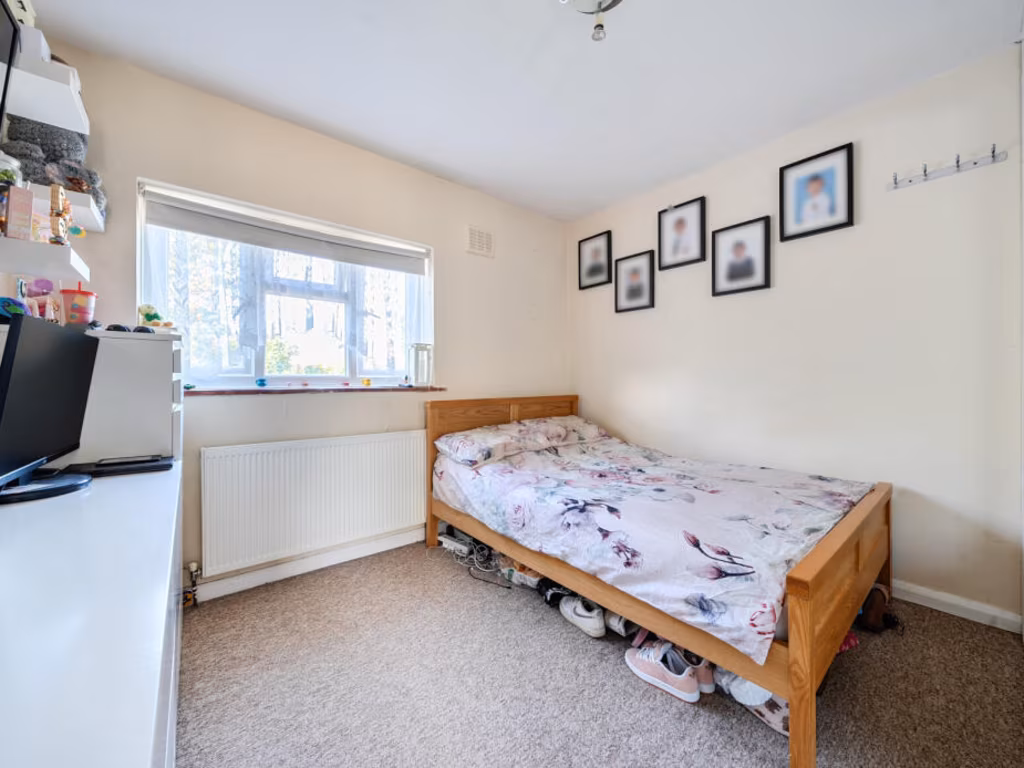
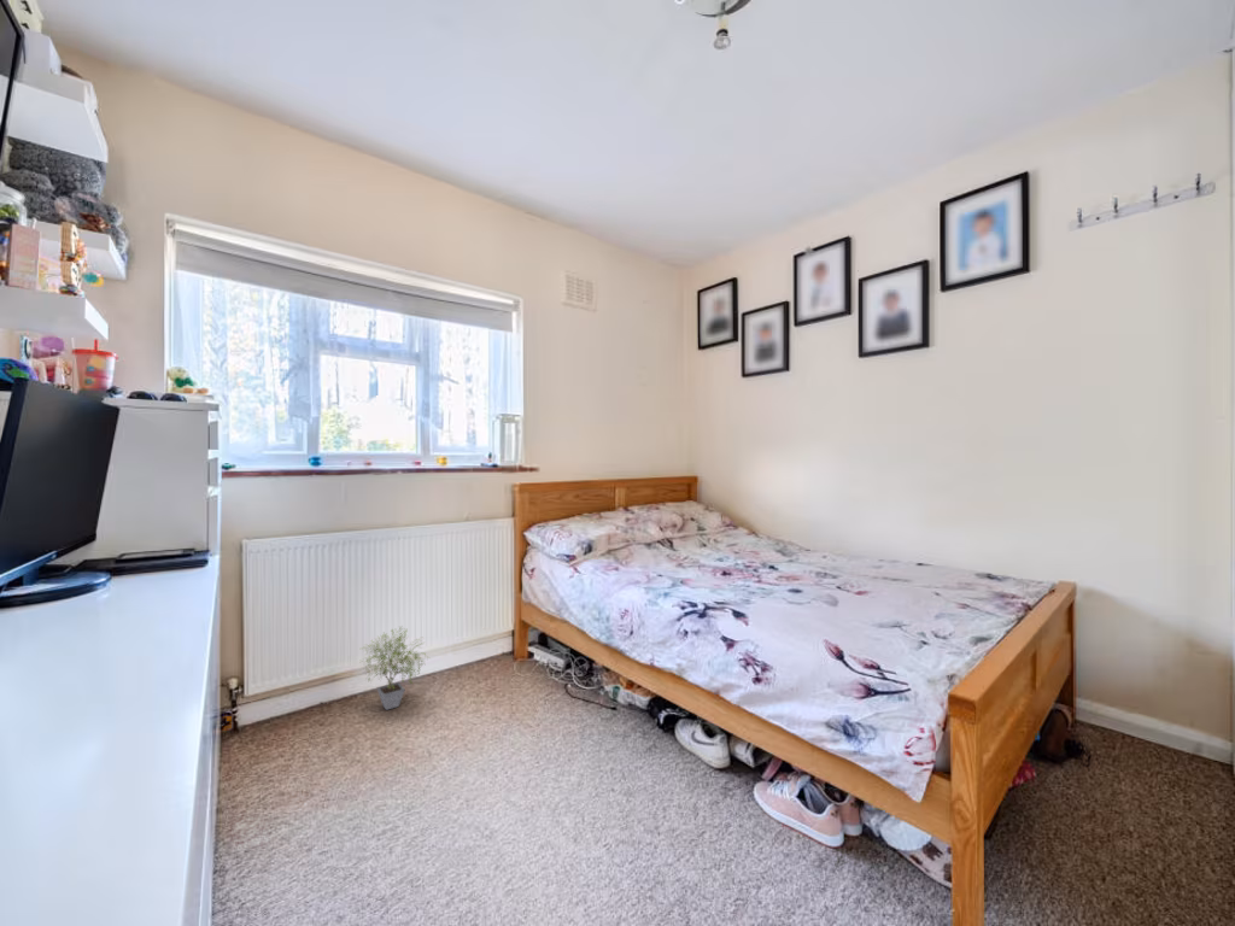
+ potted plant [361,625,431,711]
